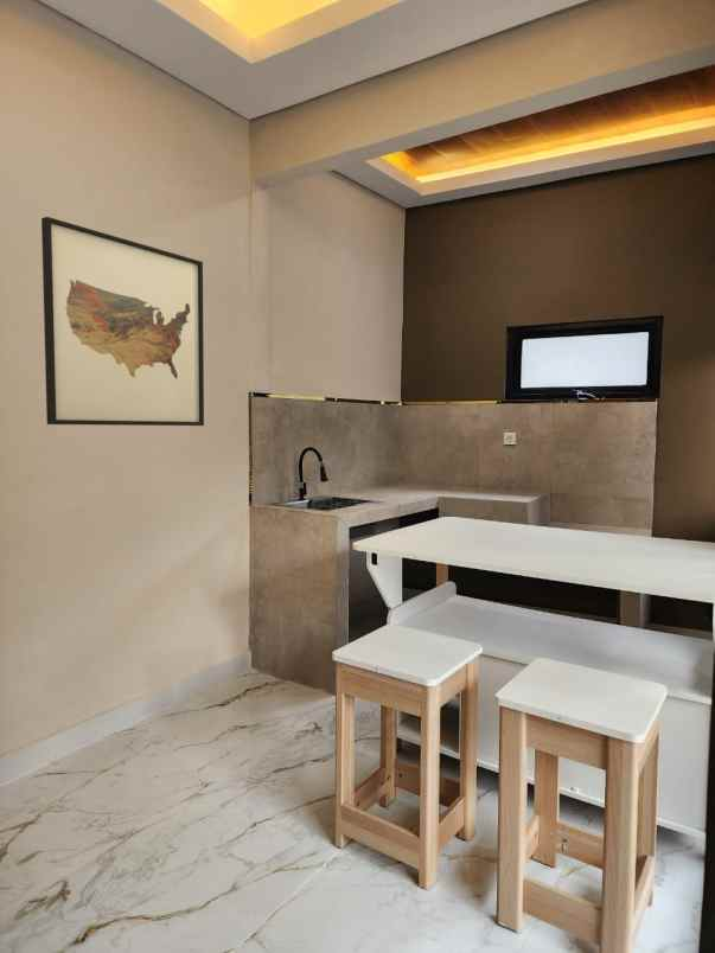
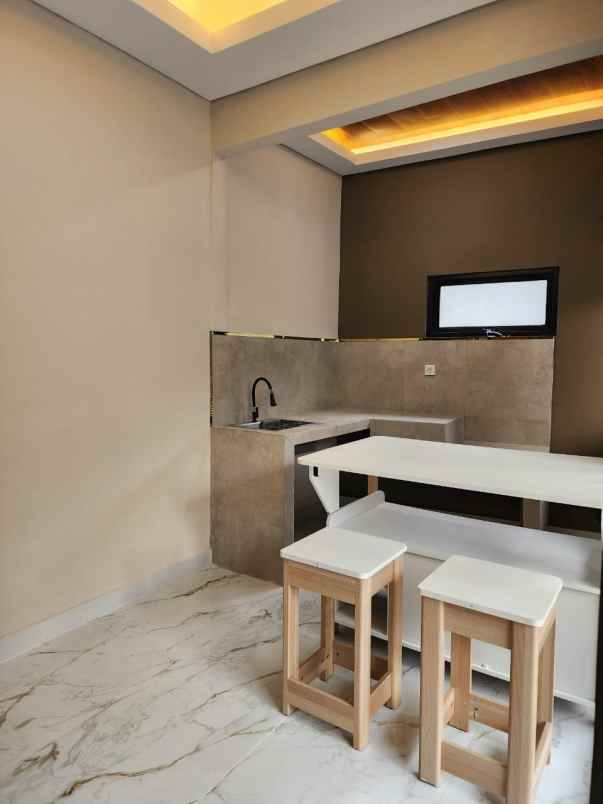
- wall art [40,216,205,427]
